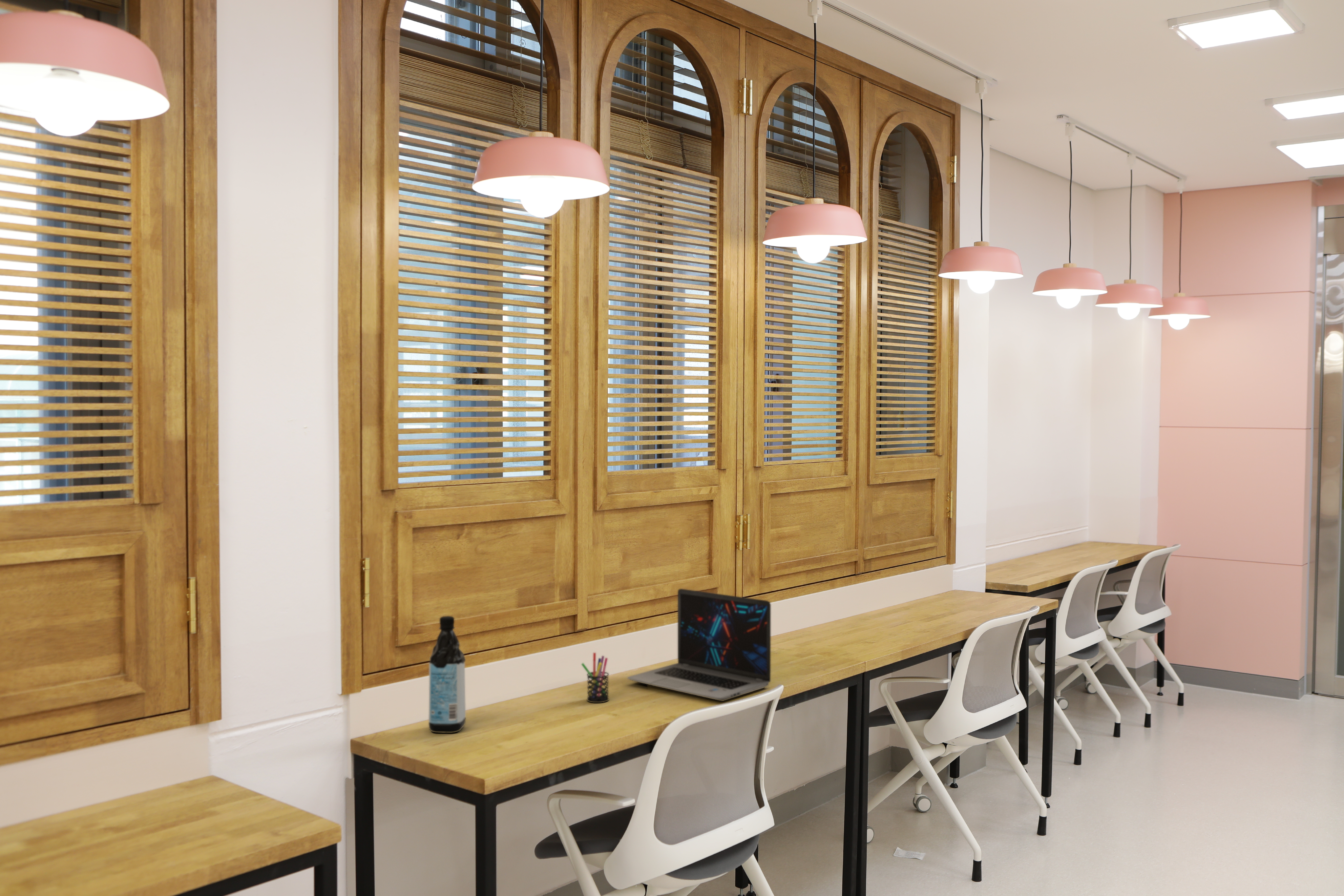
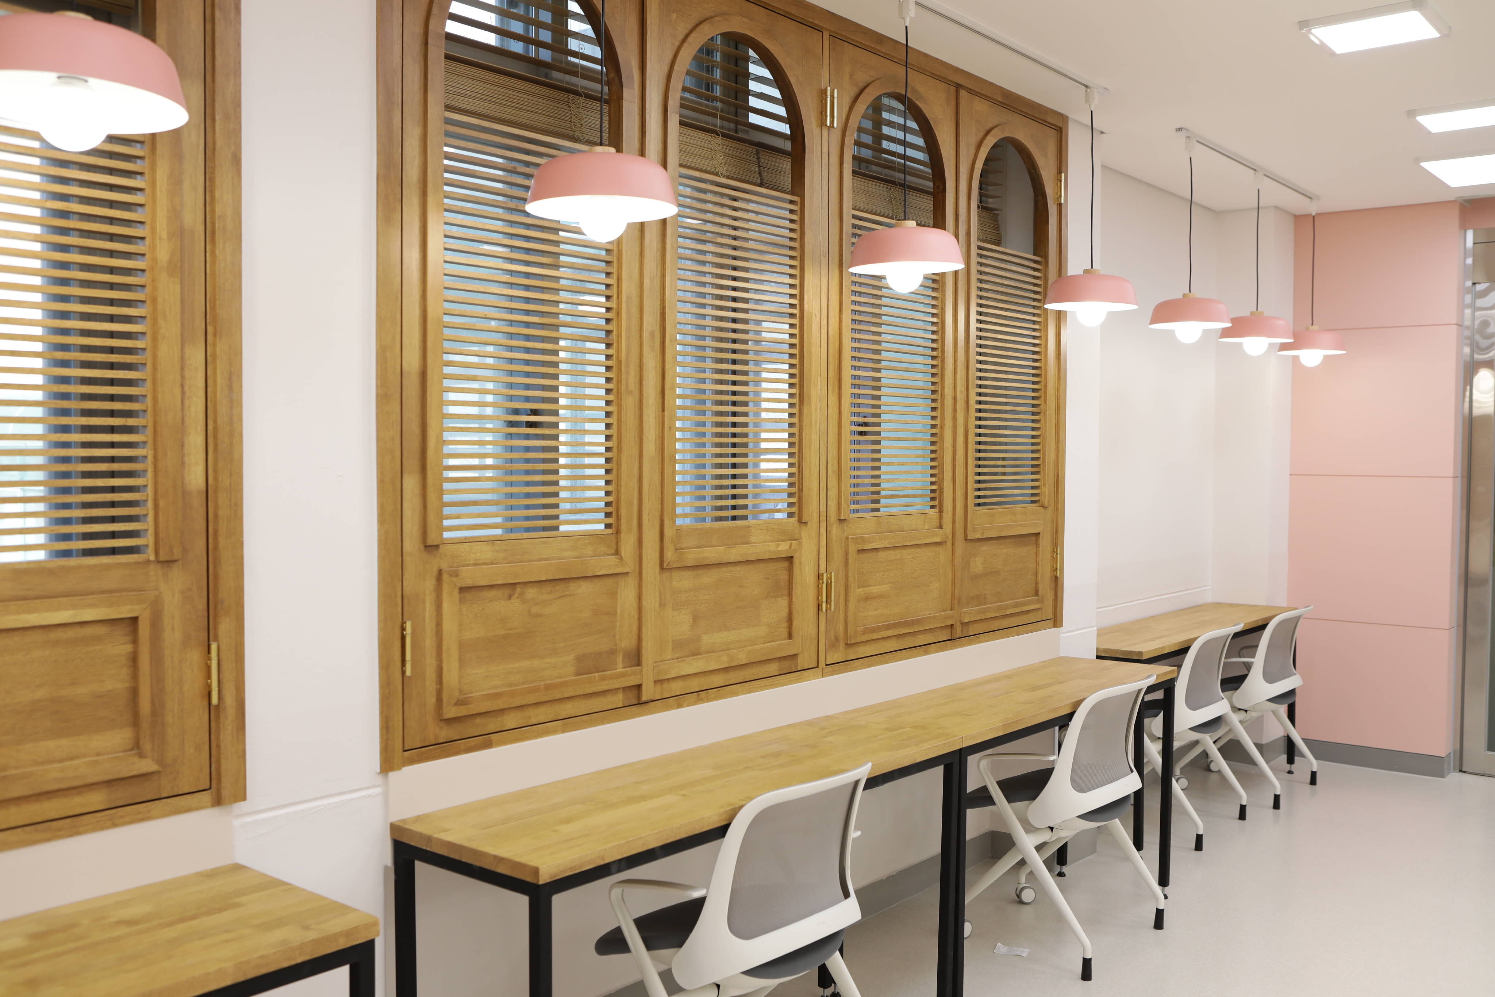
- pen holder [581,652,609,703]
- water bottle [428,615,466,733]
- laptop [627,588,771,701]
